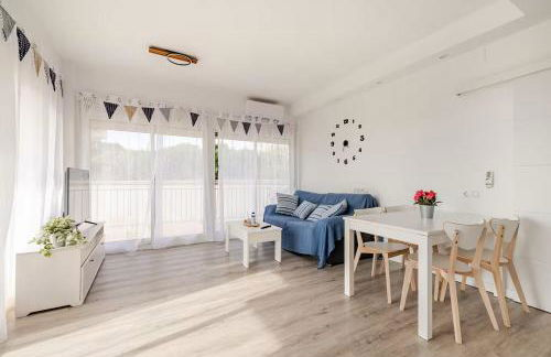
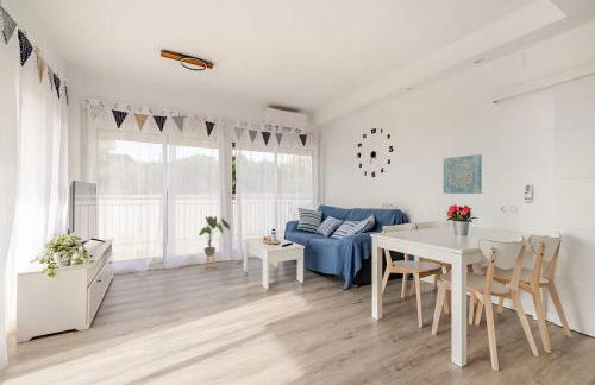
+ wall art [443,153,483,195]
+ house plant [198,215,231,270]
